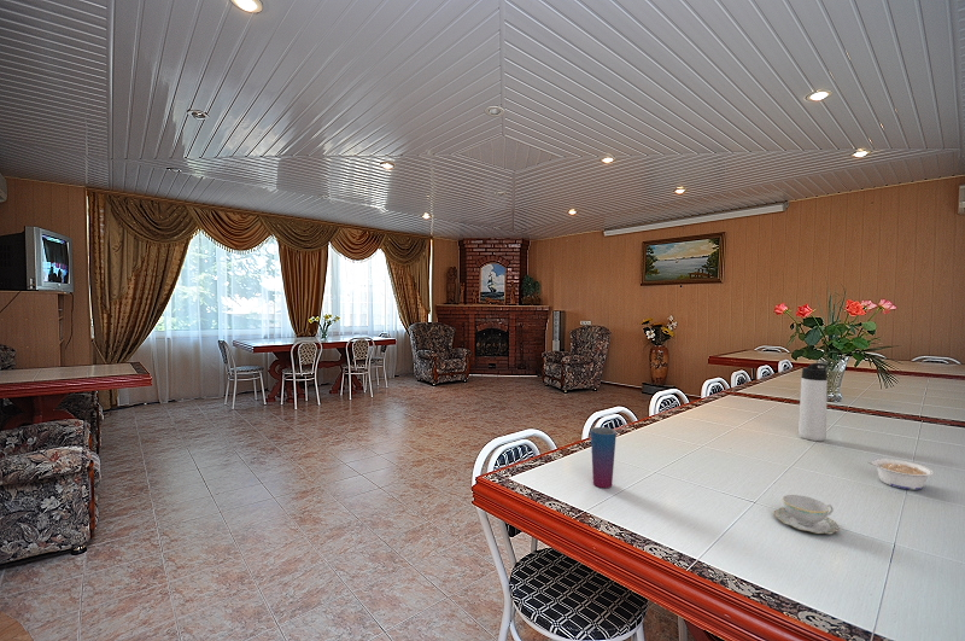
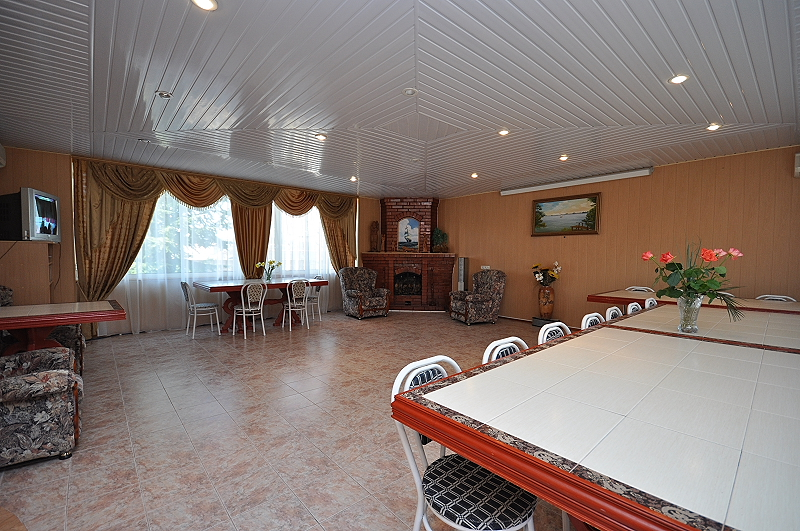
- legume [867,458,935,491]
- chinaware [773,494,840,535]
- thermos bottle [797,362,829,442]
- cup [590,426,618,489]
